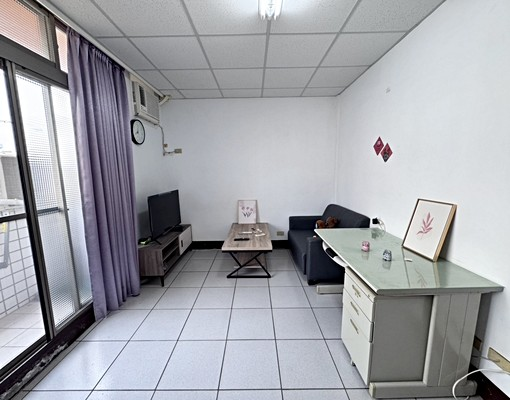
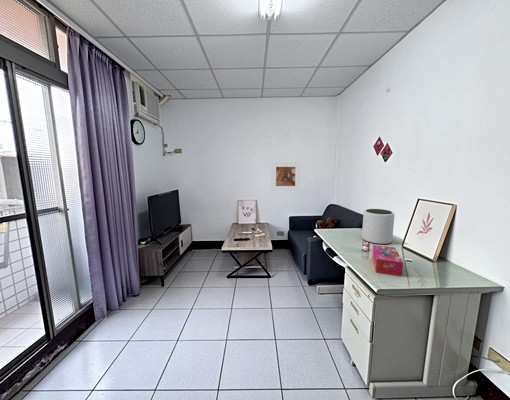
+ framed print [271,161,301,192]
+ plant pot [361,208,395,245]
+ tissue box [371,244,404,277]
